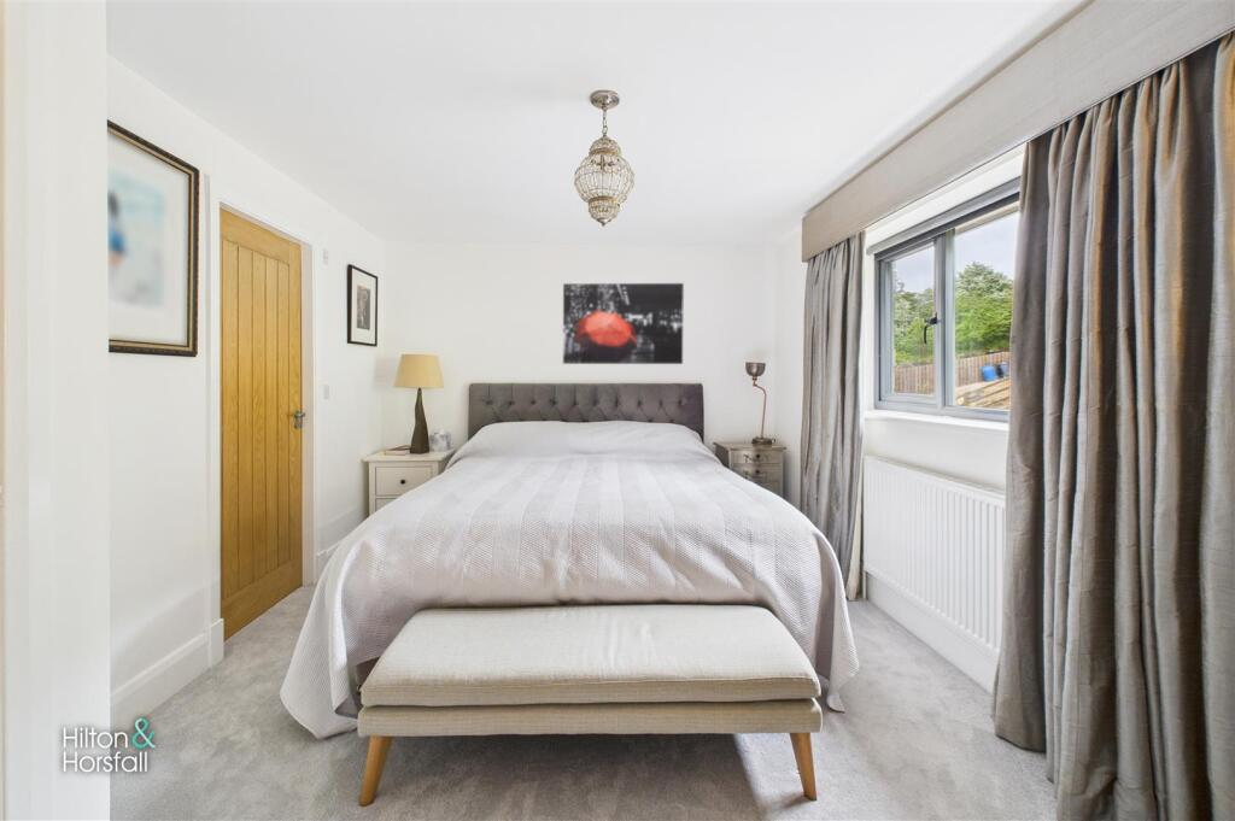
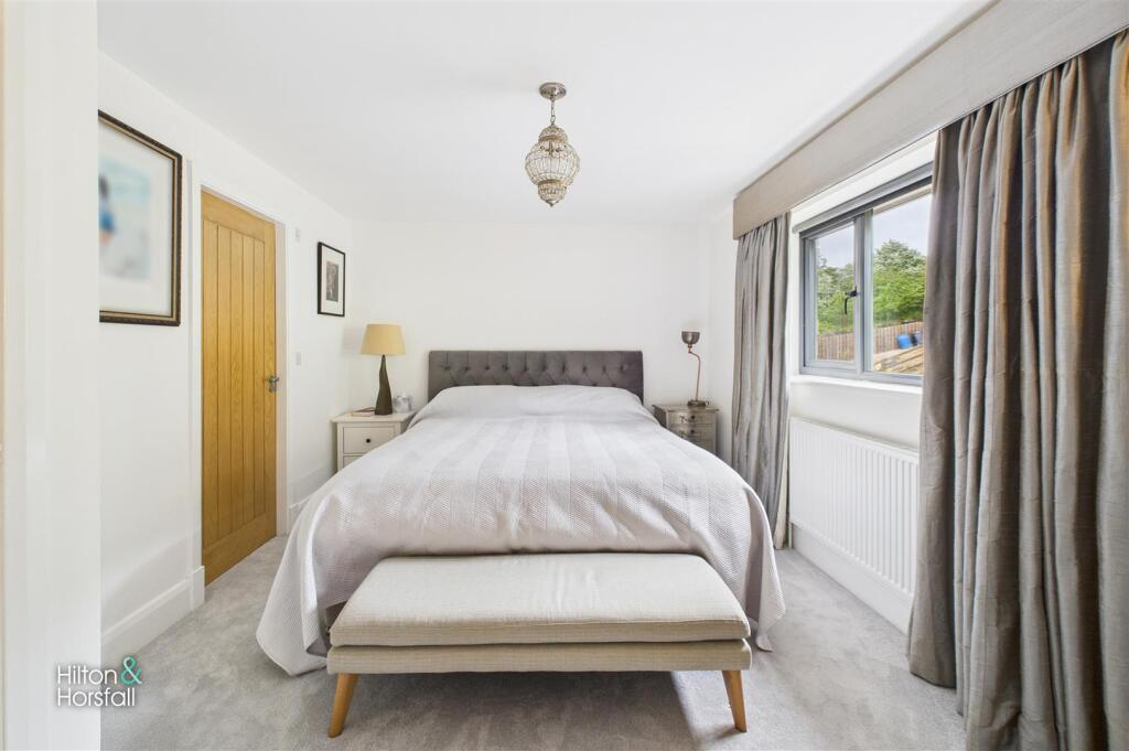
- wall art [562,282,685,365]
